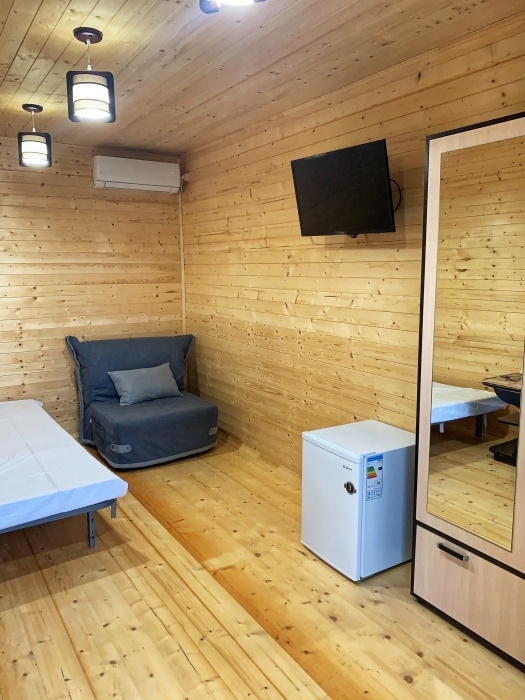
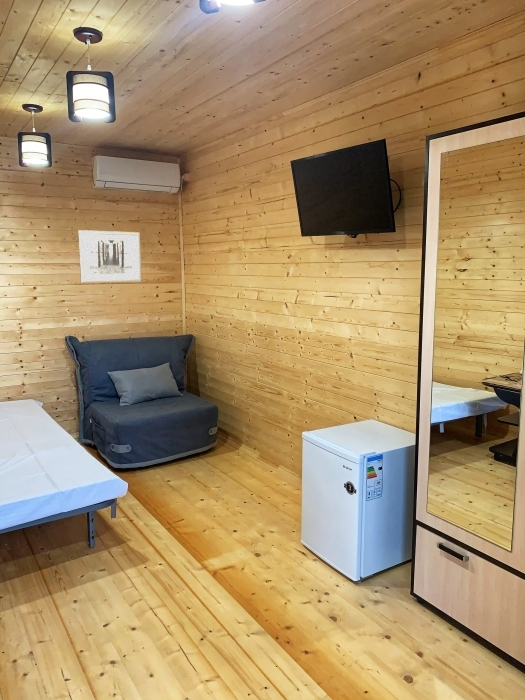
+ wall art [77,229,143,284]
